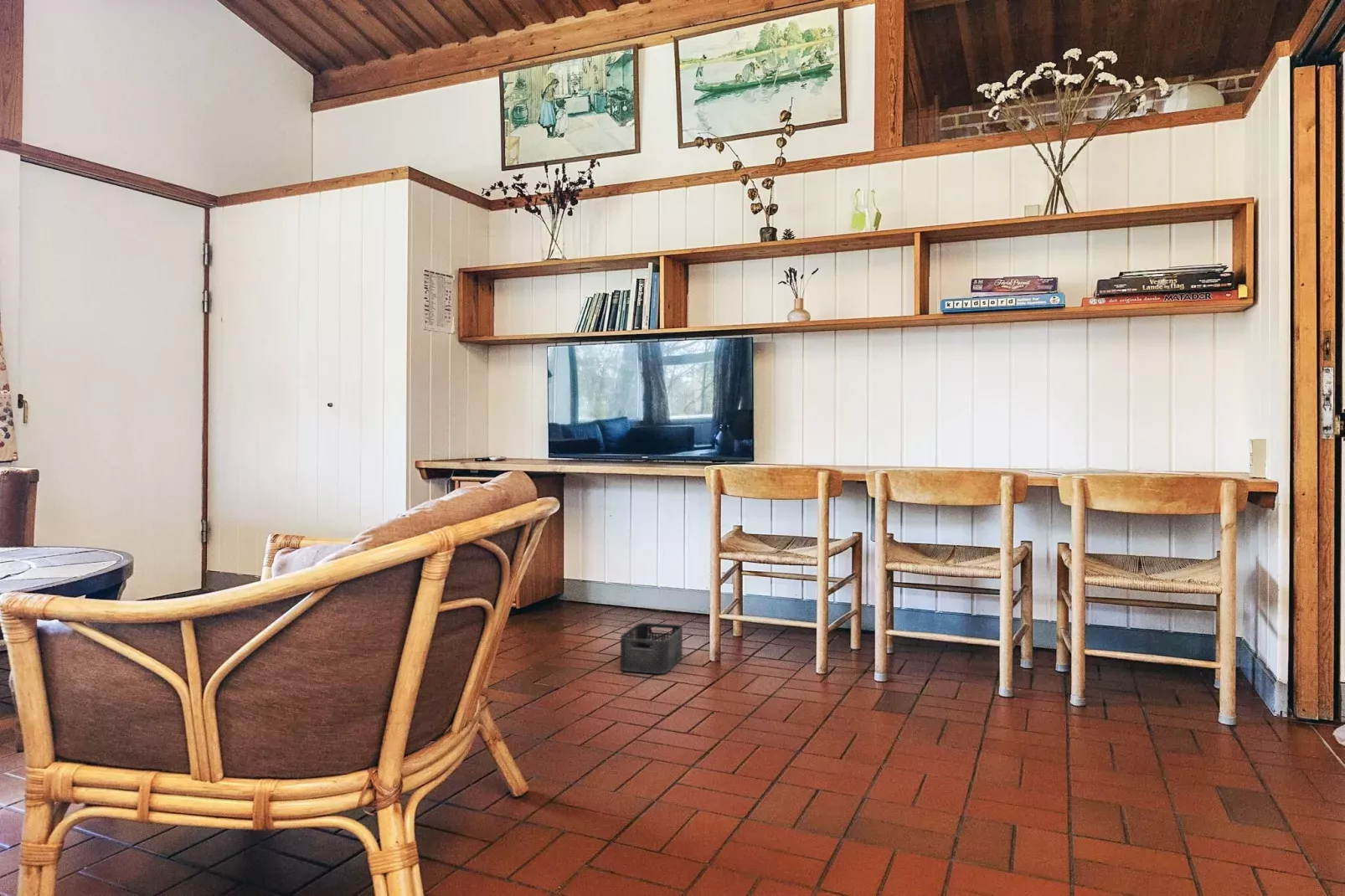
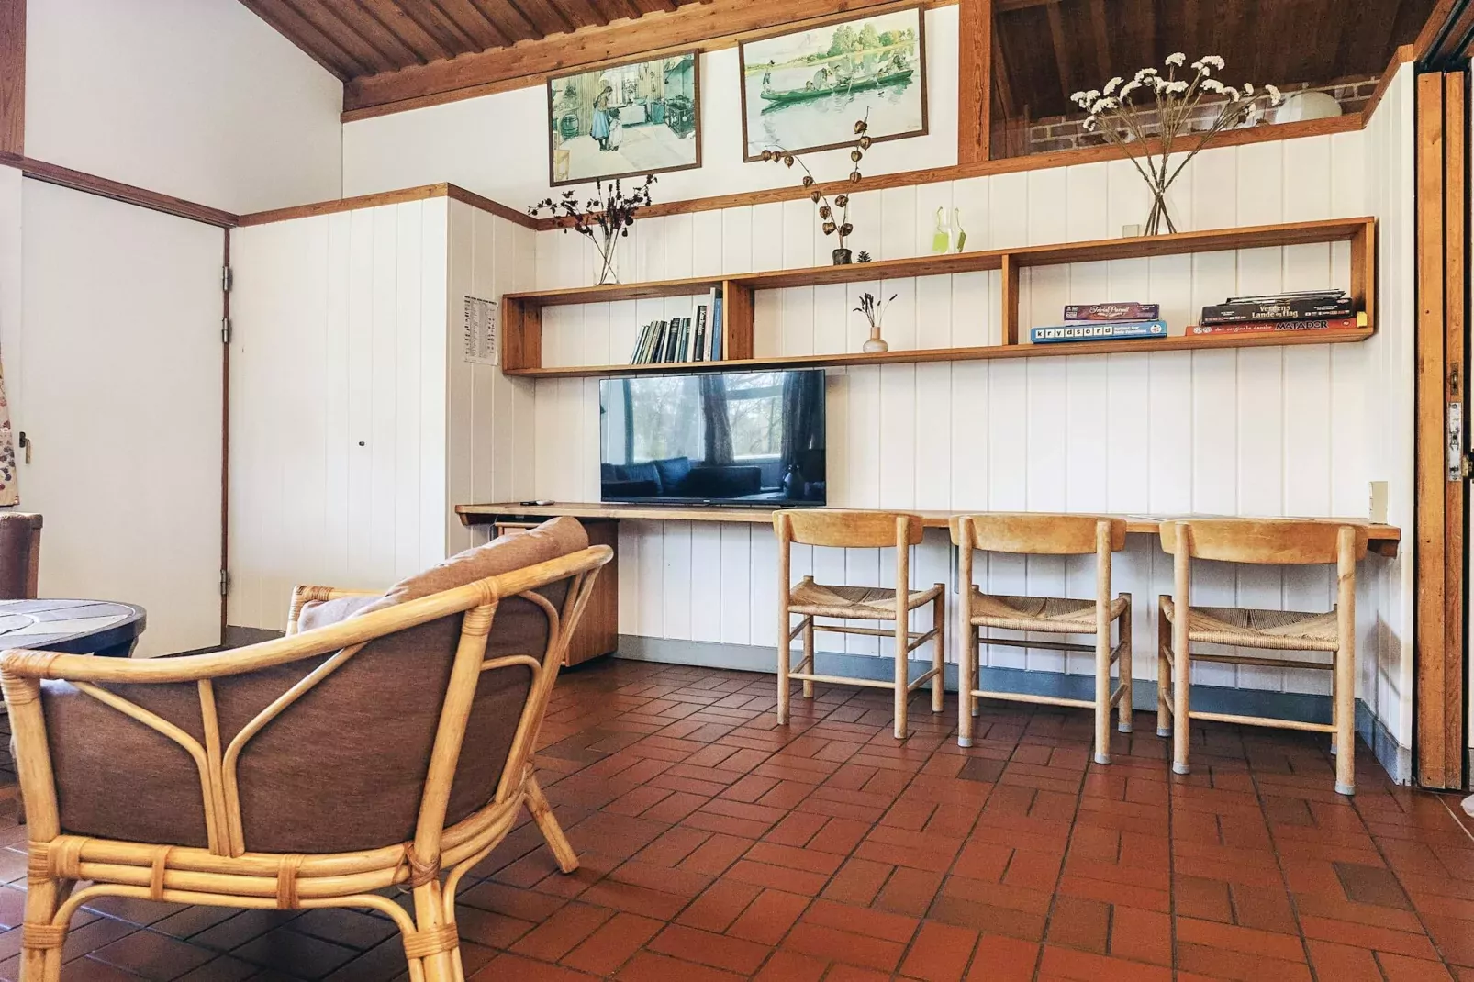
- storage bin [620,622,683,675]
